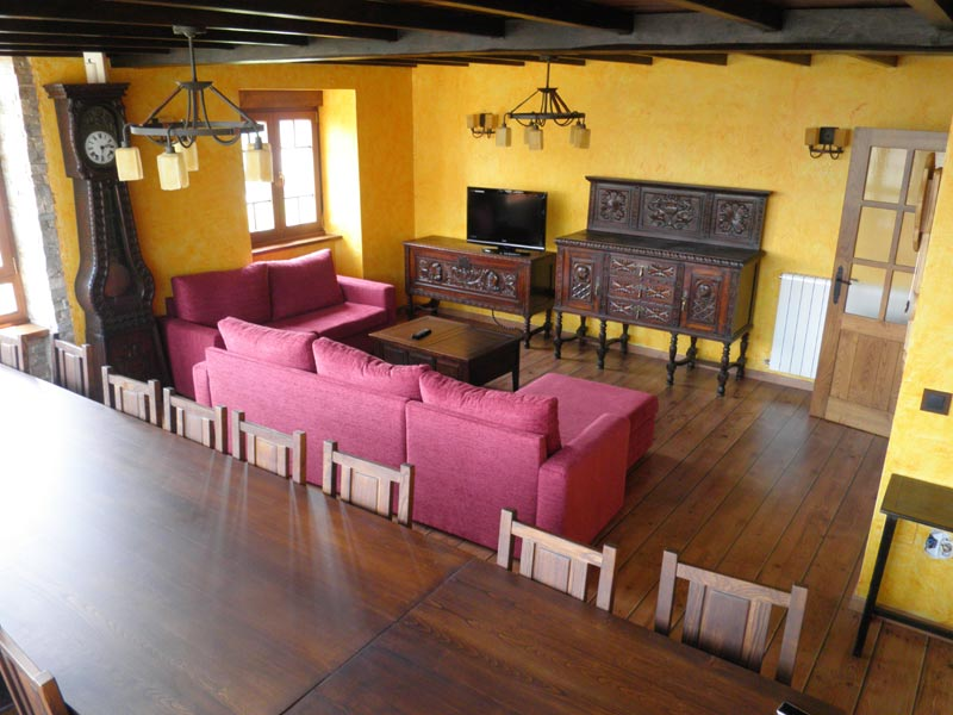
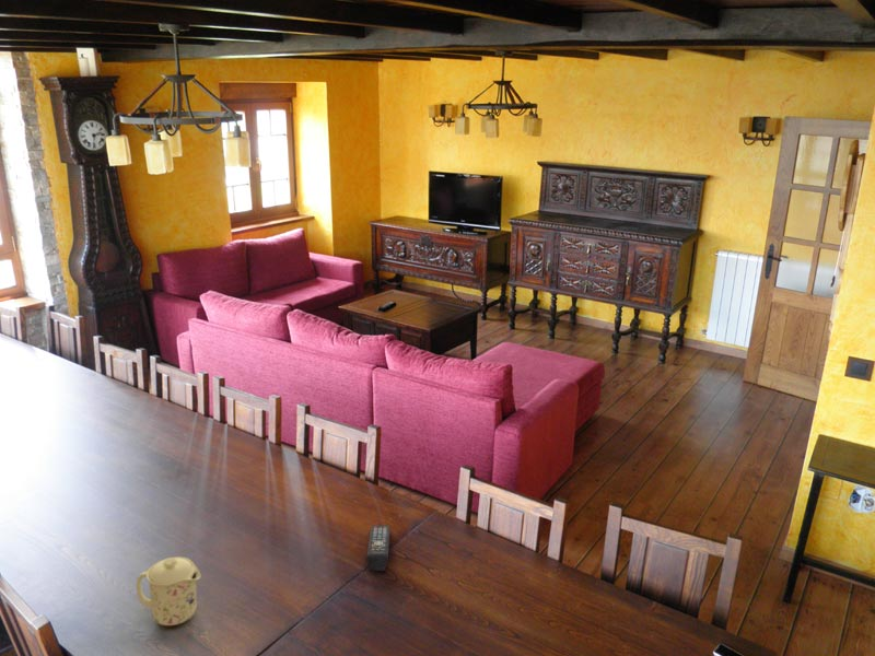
+ mug [136,557,201,626]
+ remote control [365,525,392,572]
